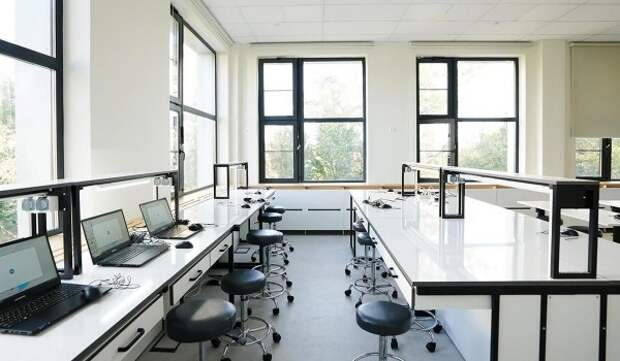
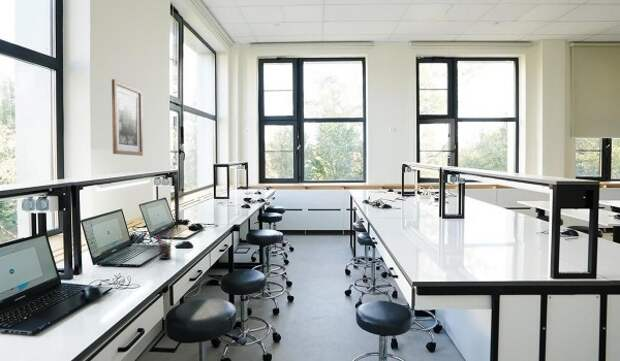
+ pen holder [155,235,174,260]
+ wall art [111,78,144,157]
